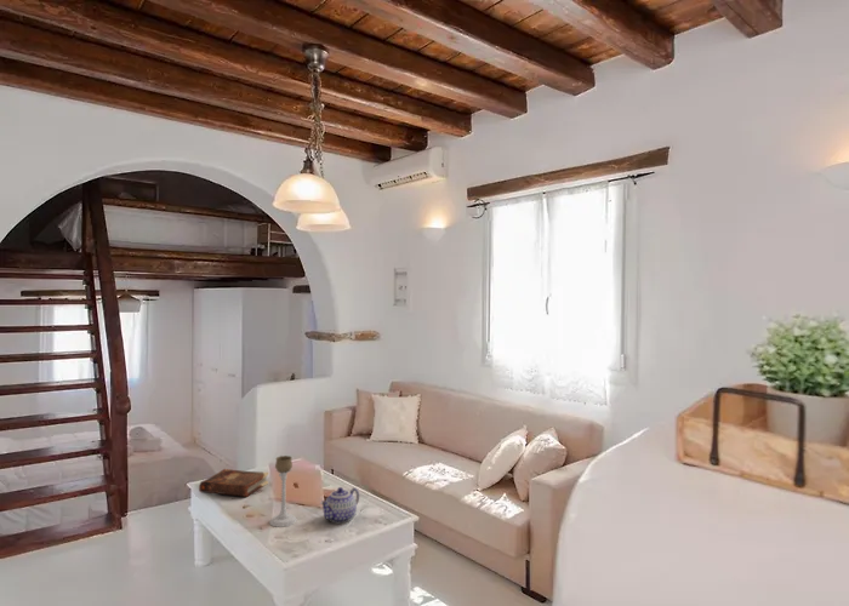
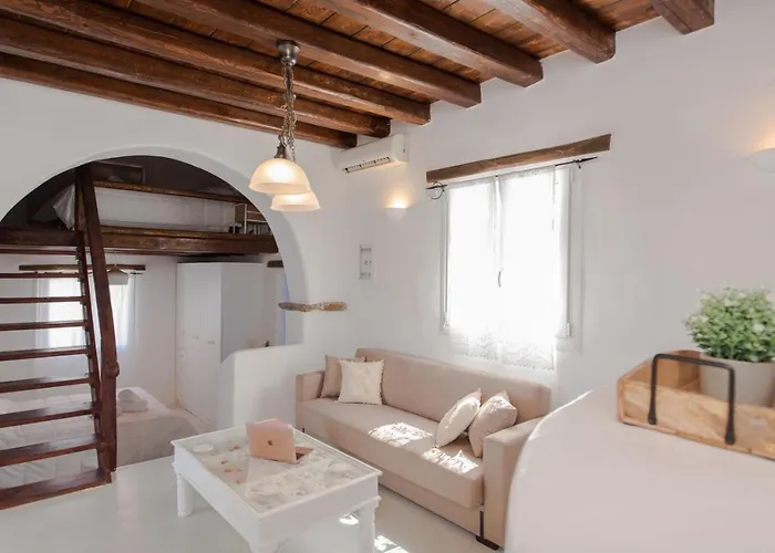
- book [198,468,269,498]
- candle holder [268,454,298,528]
- teapot [319,486,360,524]
